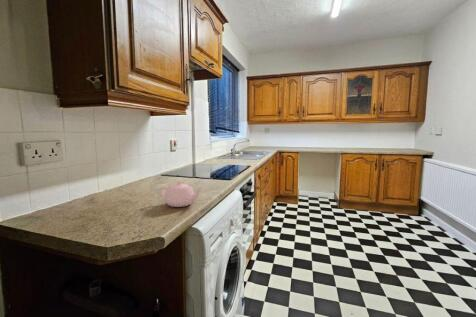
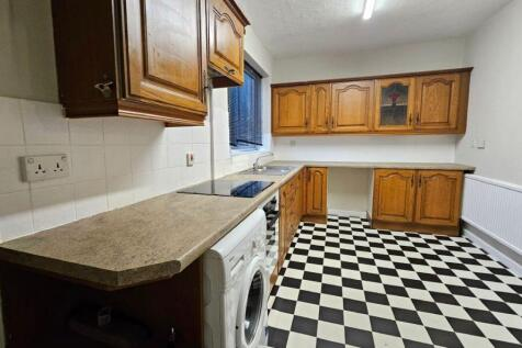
- teapot [158,180,205,208]
